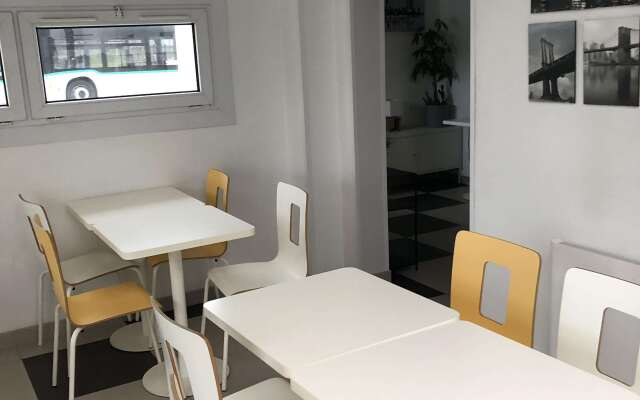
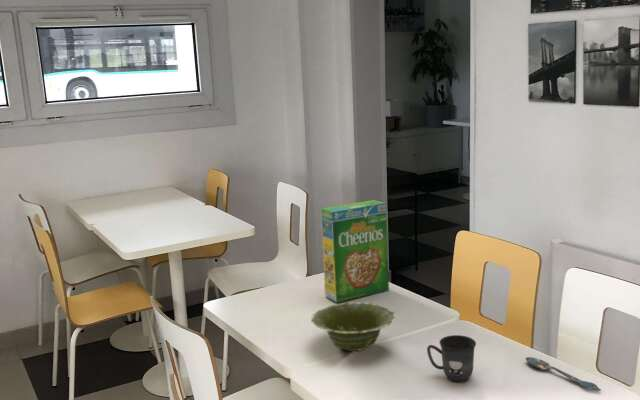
+ dish [310,301,397,352]
+ mug [426,334,477,383]
+ spoon [525,356,602,392]
+ cereal box [320,199,390,304]
